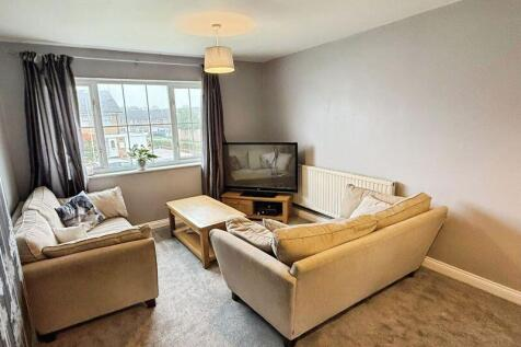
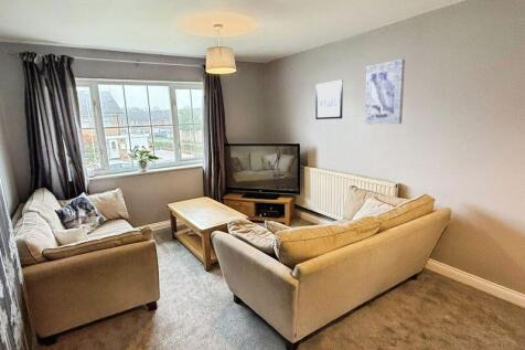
+ wall art [364,59,406,126]
+ wall art [314,79,344,120]
